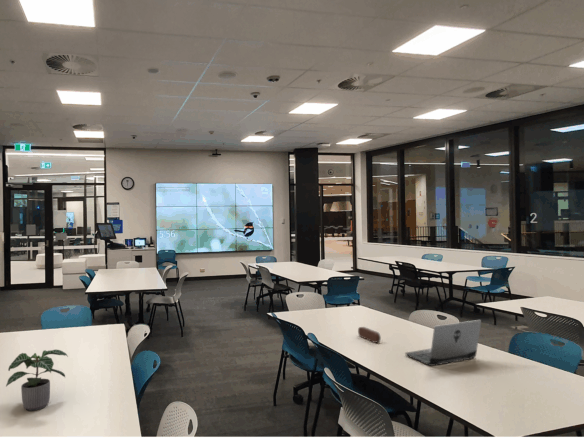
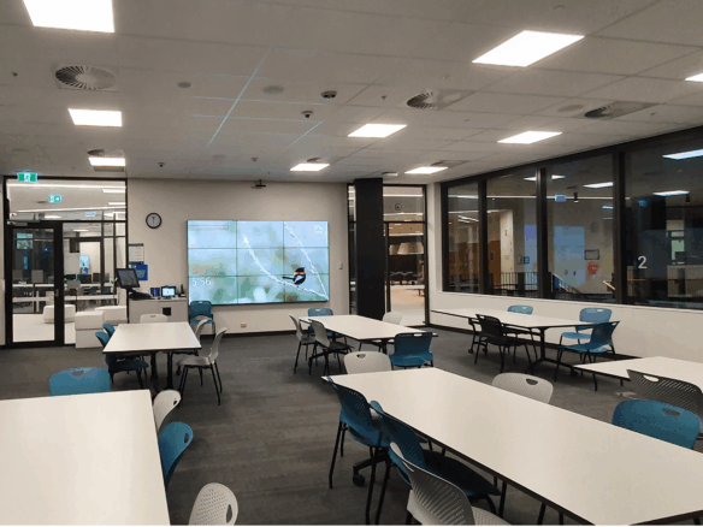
- pencil case [357,326,382,344]
- potted plant [5,349,68,412]
- laptop computer [404,319,482,367]
